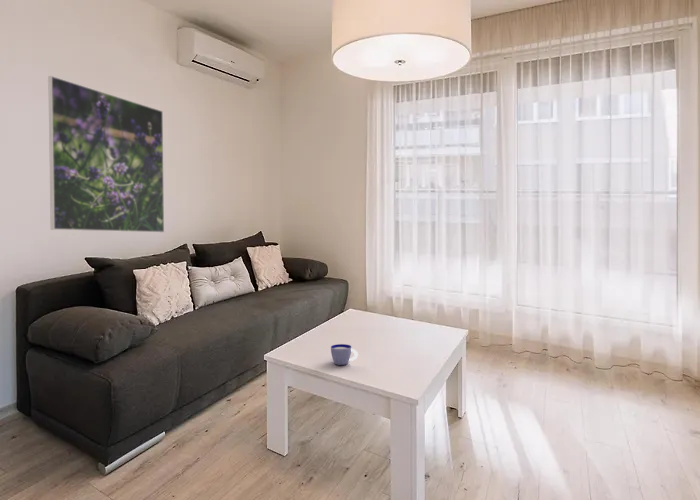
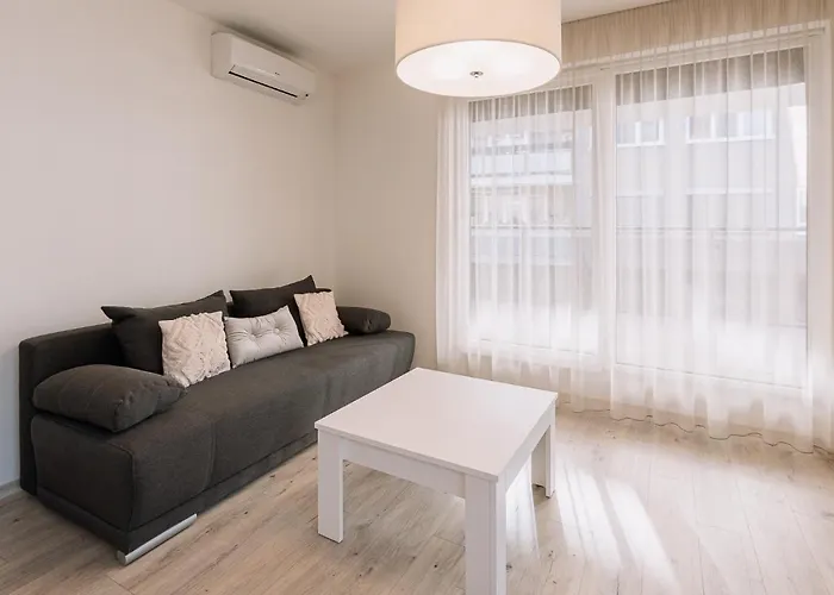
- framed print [47,75,165,234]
- cup [330,343,359,366]
